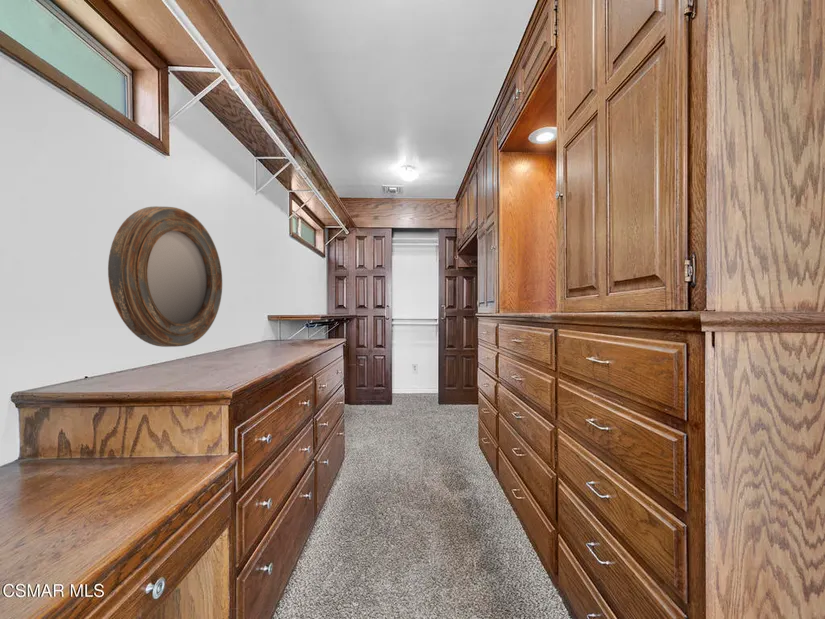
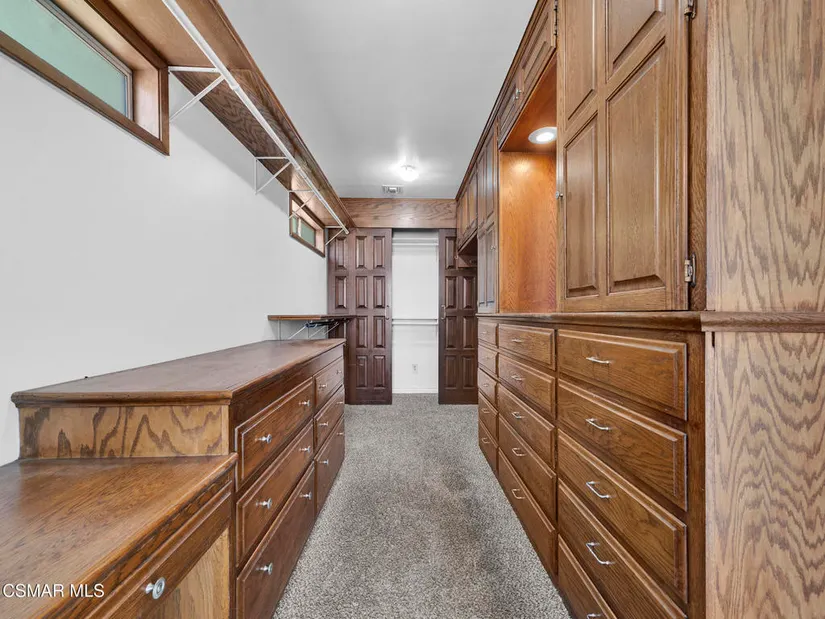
- home mirror [107,205,223,348]
